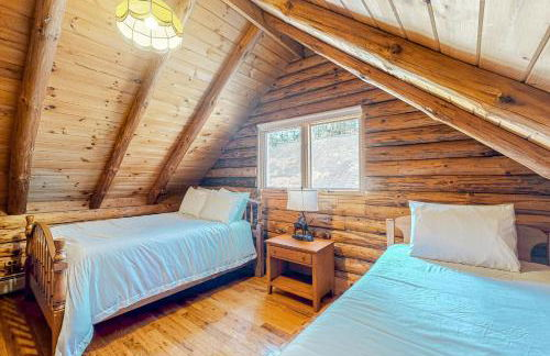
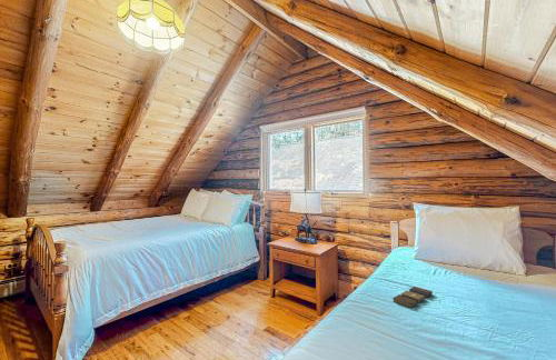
+ book set [393,286,434,309]
